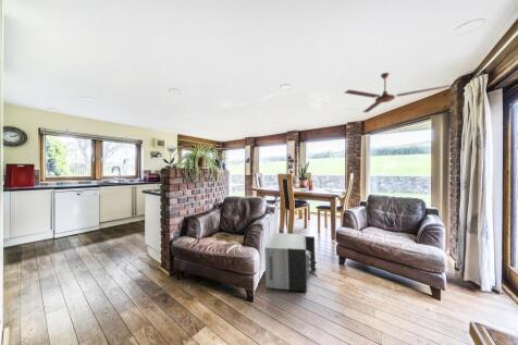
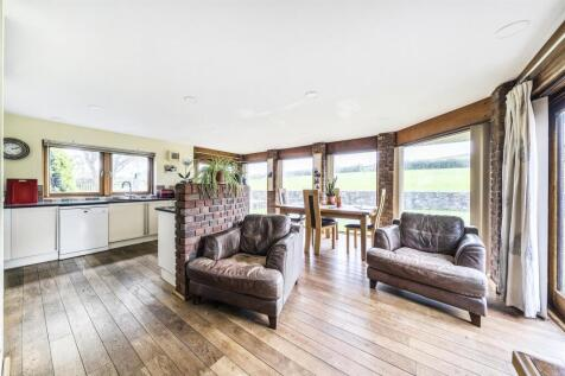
- ceiling fan [344,72,453,113]
- safe [263,232,318,293]
